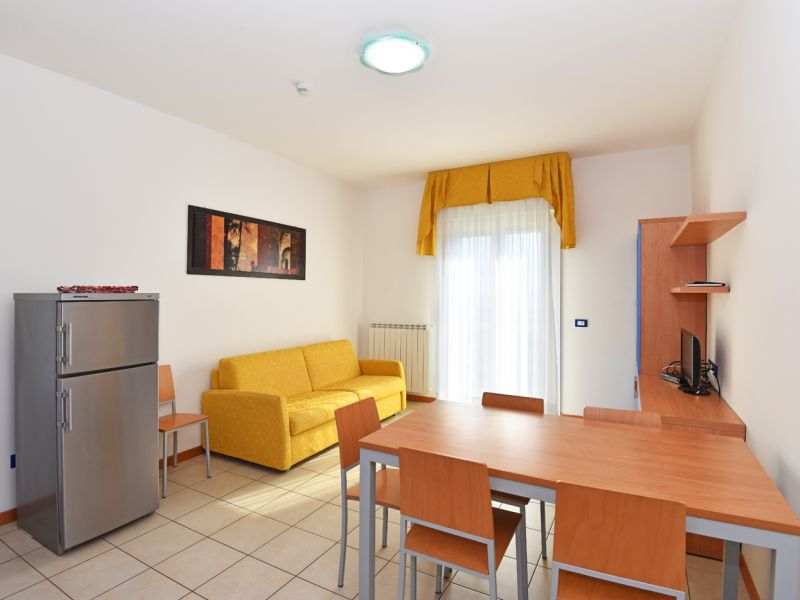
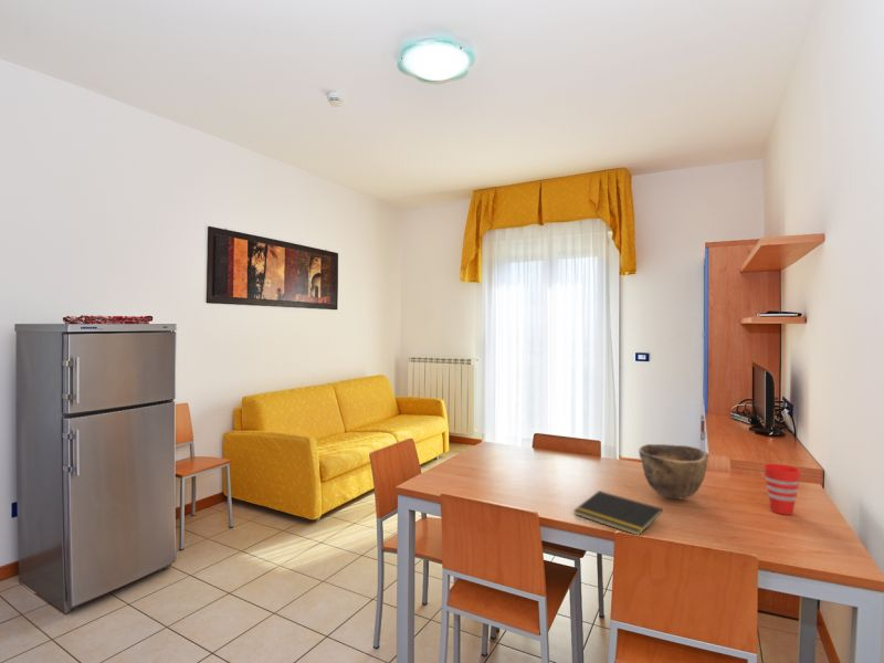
+ bowl [638,443,709,499]
+ notepad [572,490,664,536]
+ cup [762,463,801,516]
